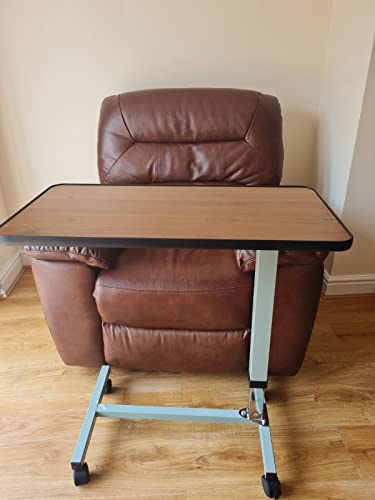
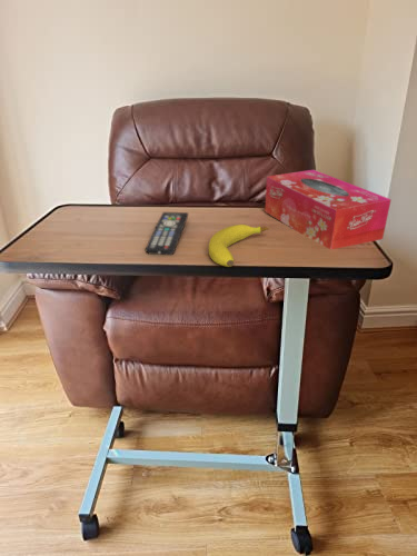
+ fruit [208,224,270,268]
+ tissue box [264,169,393,250]
+ remote control [143,211,189,256]
